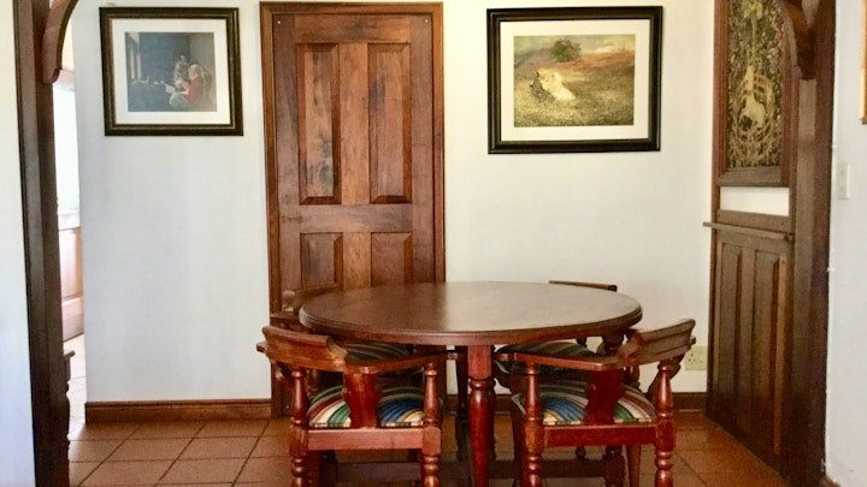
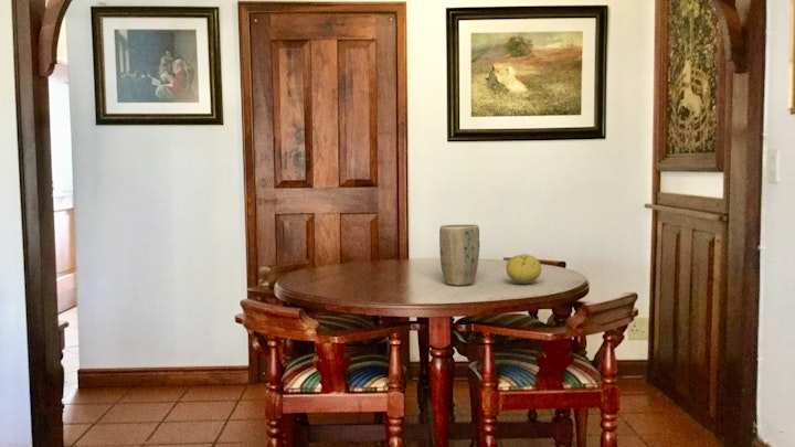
+ fruit [505,253,542,285]
+ plant pot [438,223,480,287]
